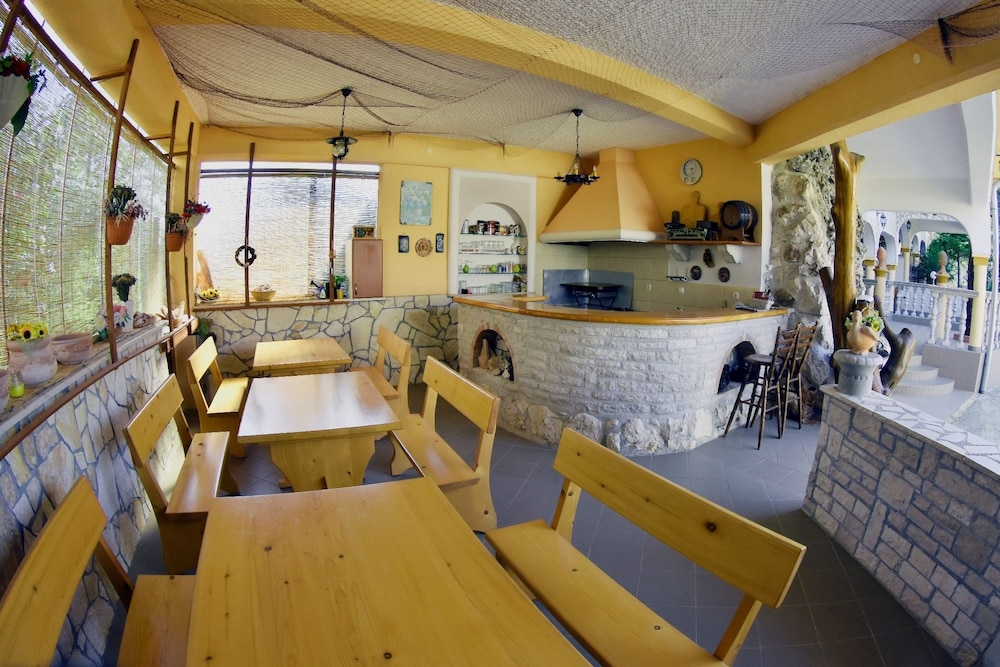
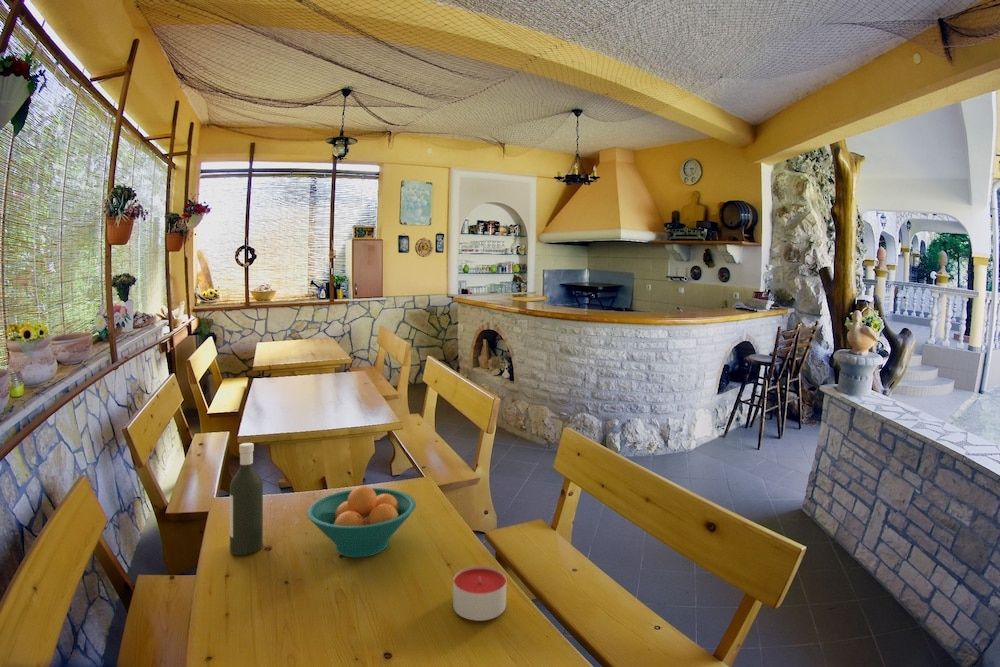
+ bottle [229,442,264,556]
+ candle [452,565,507,622]
+ fruit bowl [306,485,417,558]
